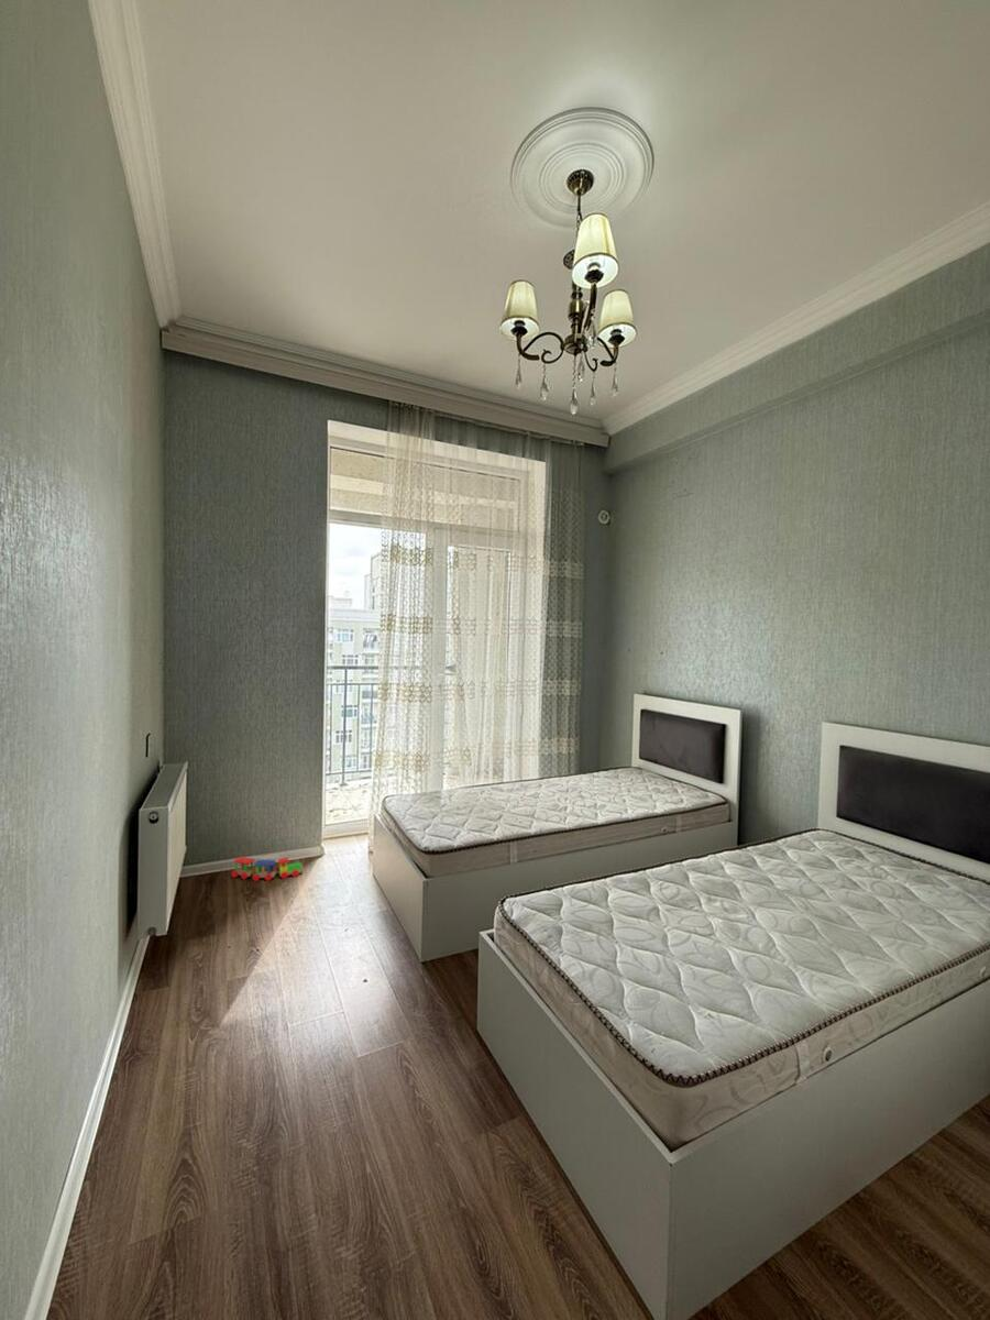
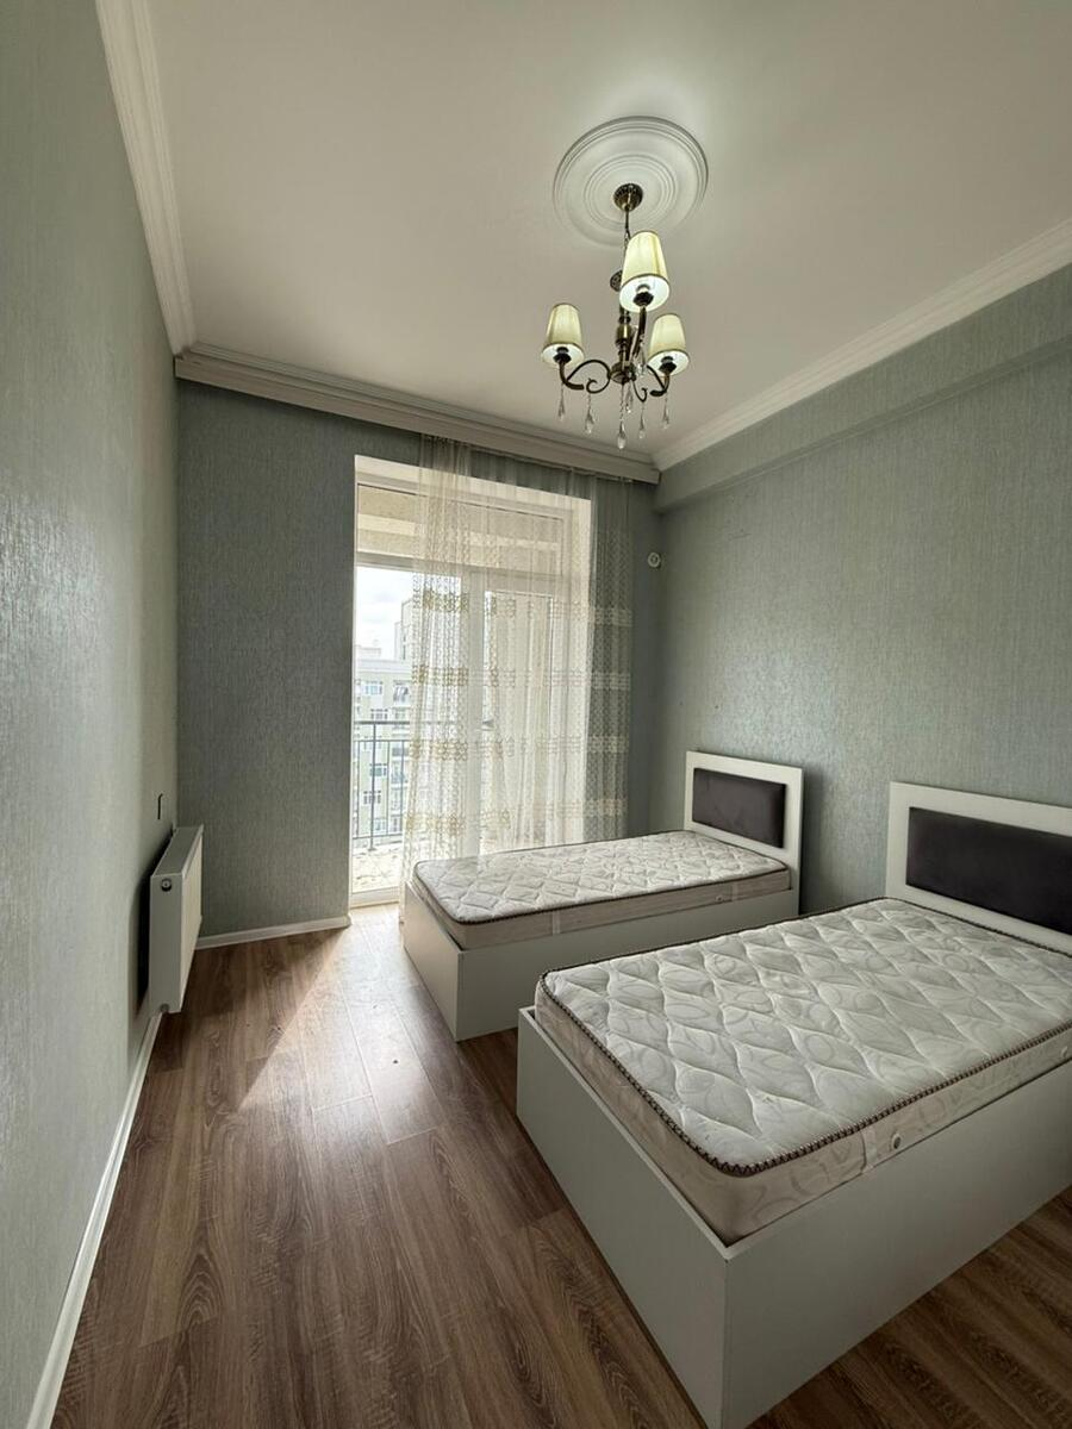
- toy train [230,856,304,882]
